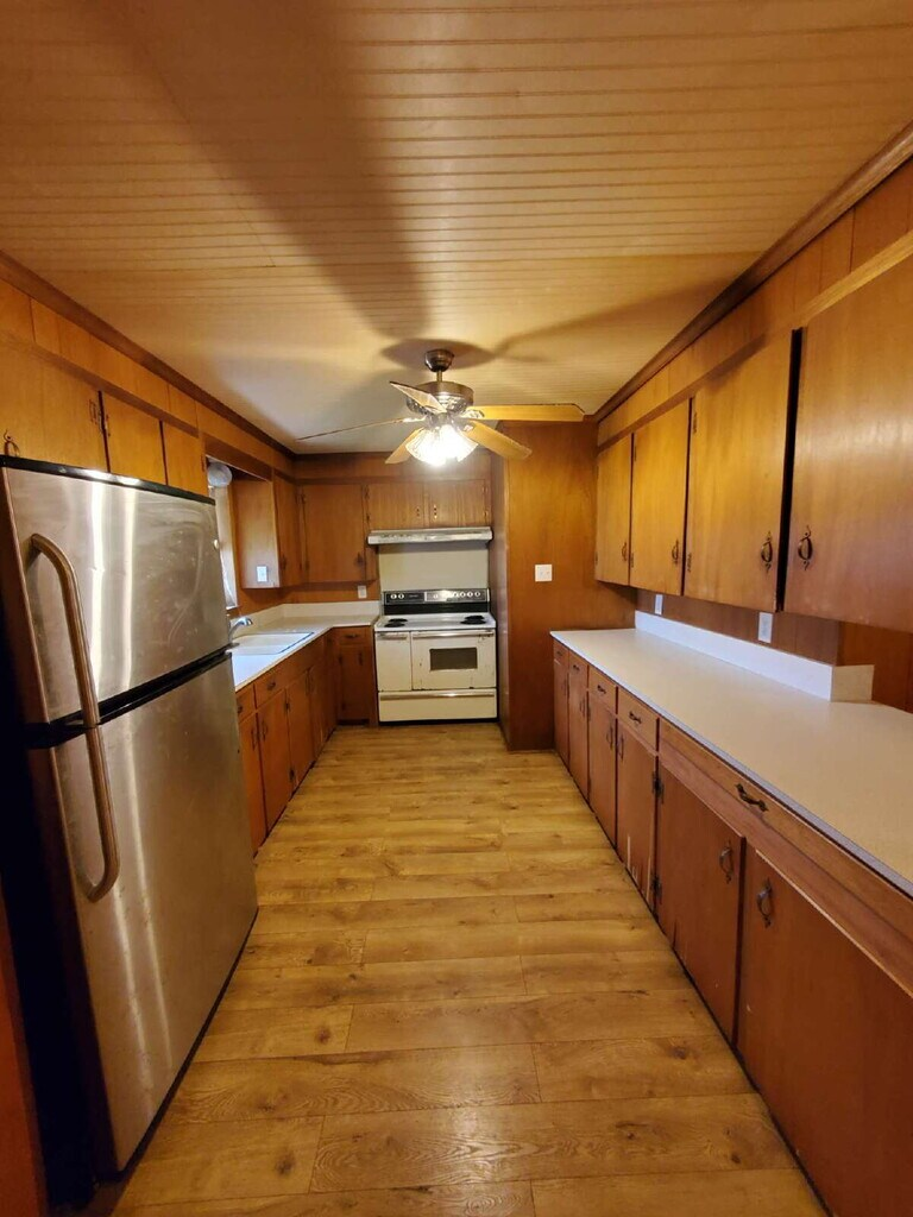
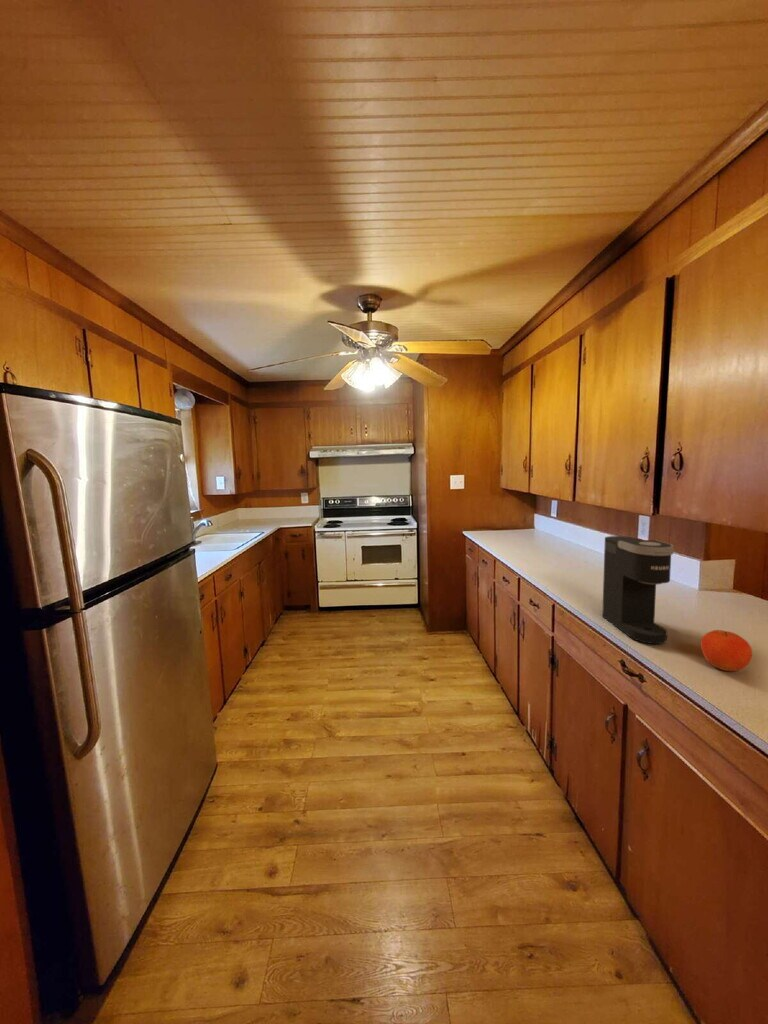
+ coffee maker [601,535,675,645]
+ fruit [700,629,753,672]
